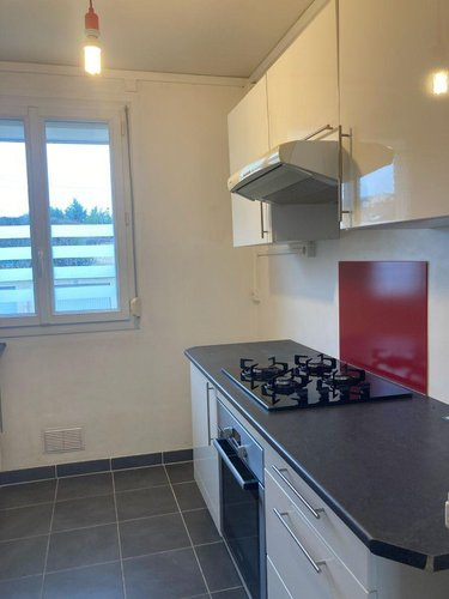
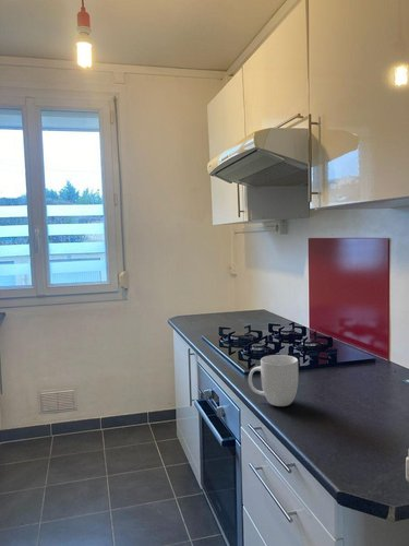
+ mug [248,354,299,407]
